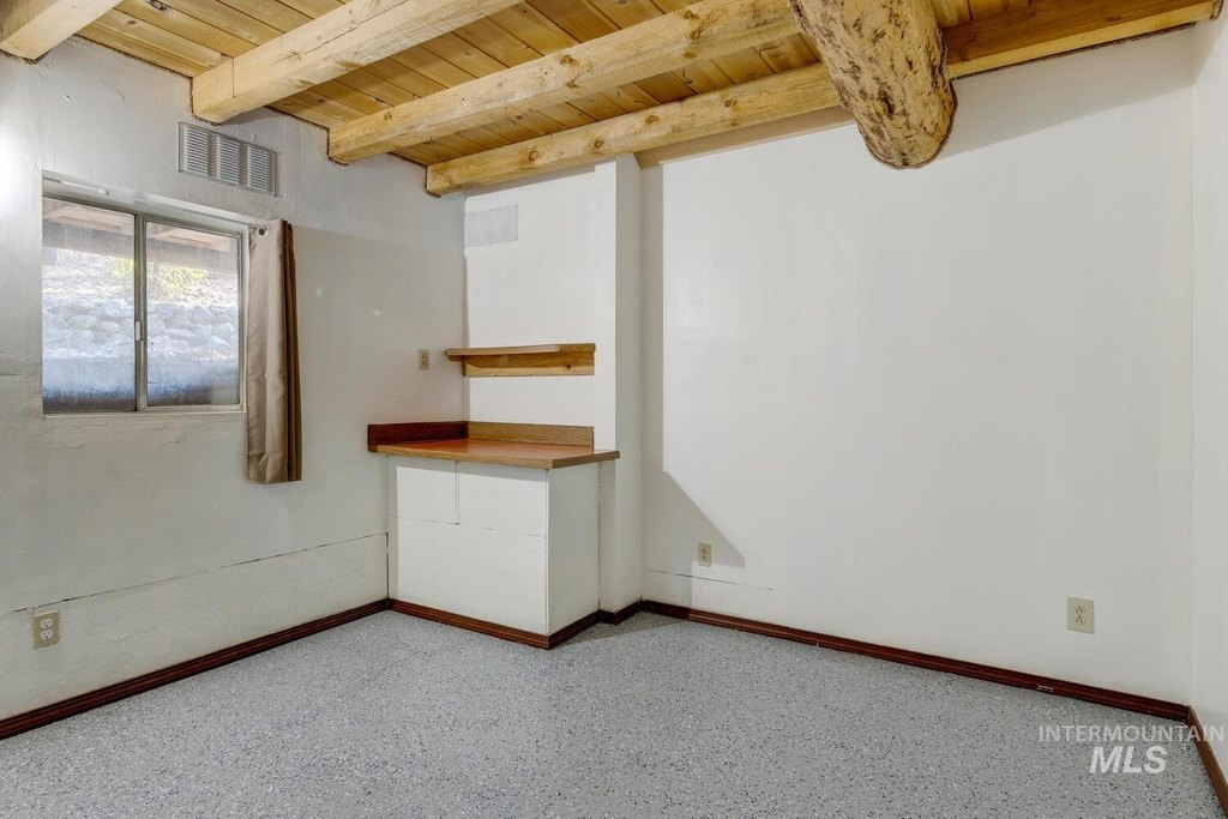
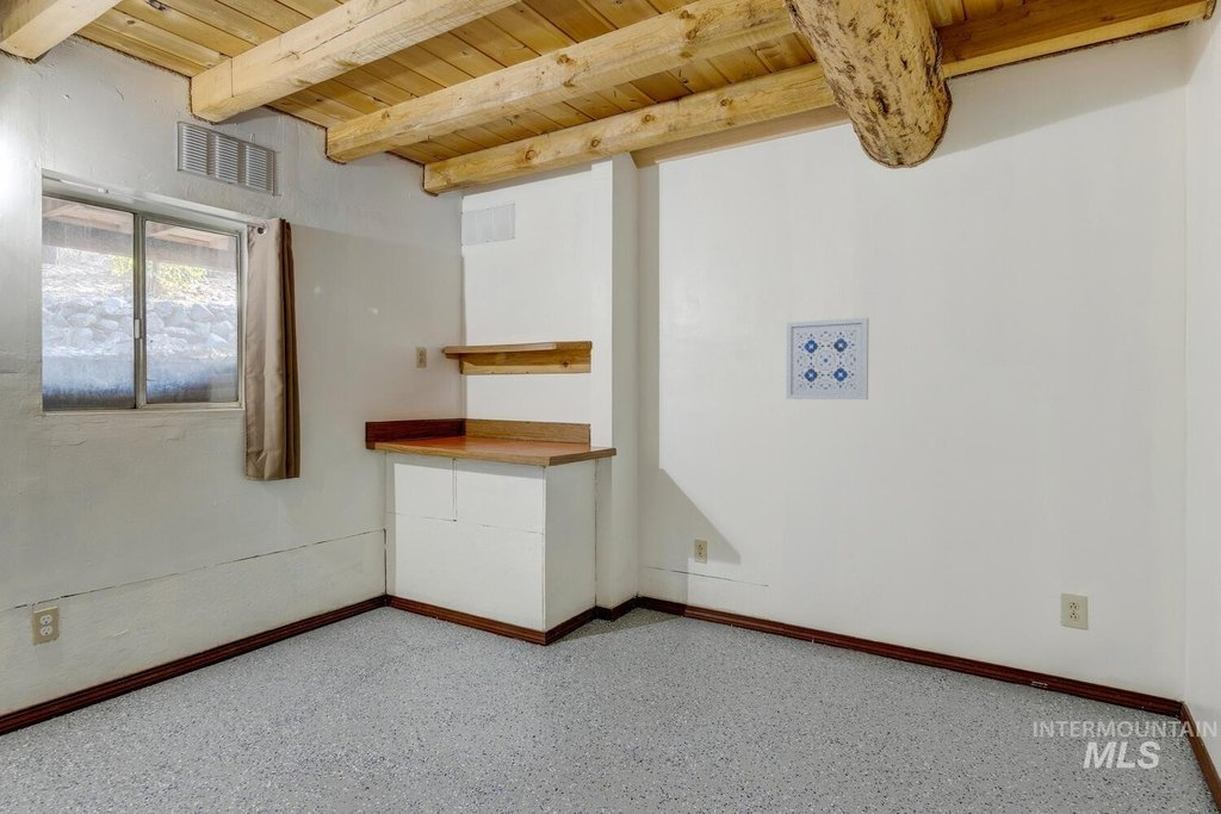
+ wall art [785,317,870,400]
